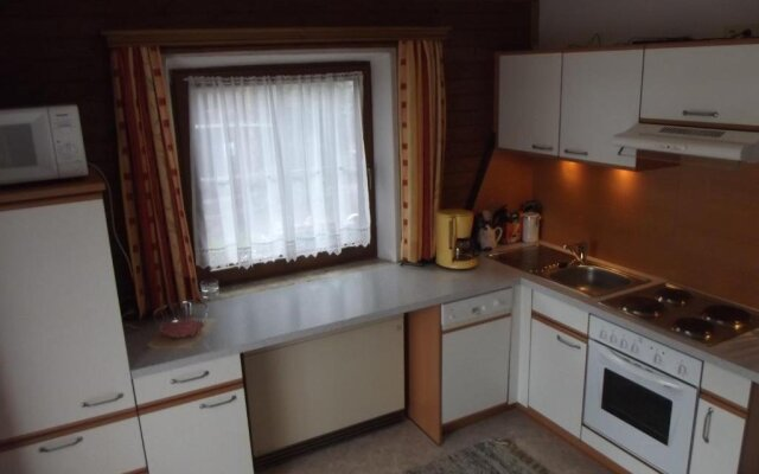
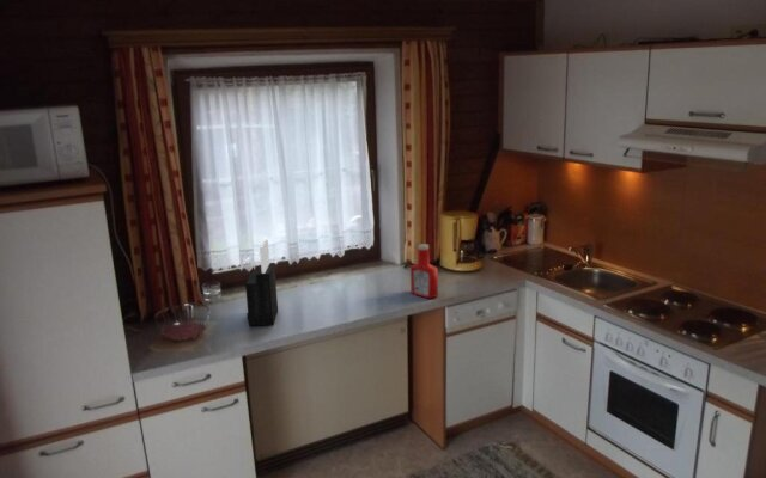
+ knife block [244,238,279,327]
+ soap bottle [409,243,439,299]
